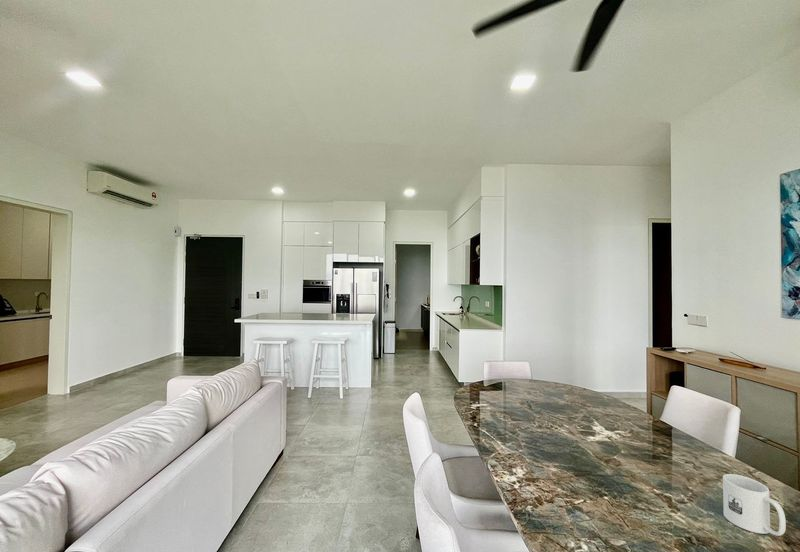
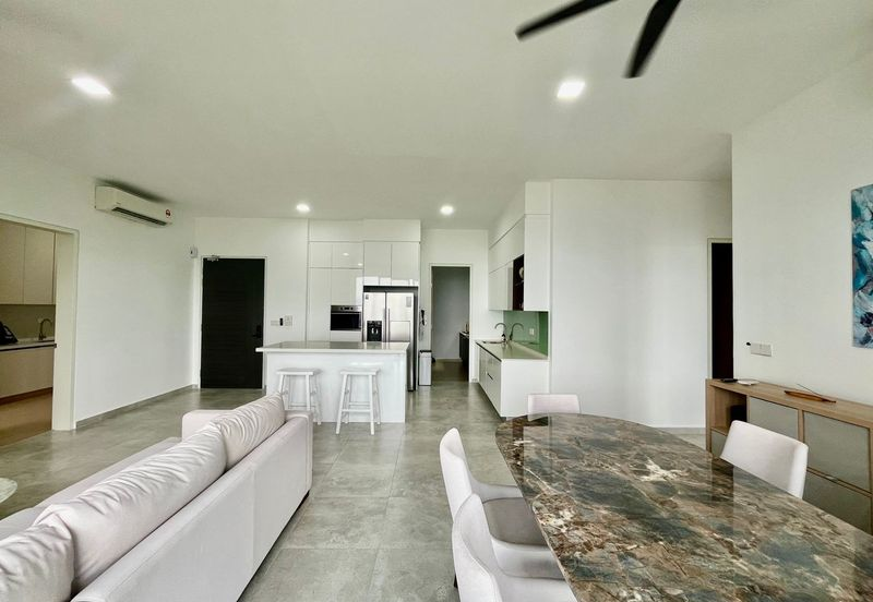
- mug [722,473,787,537]
